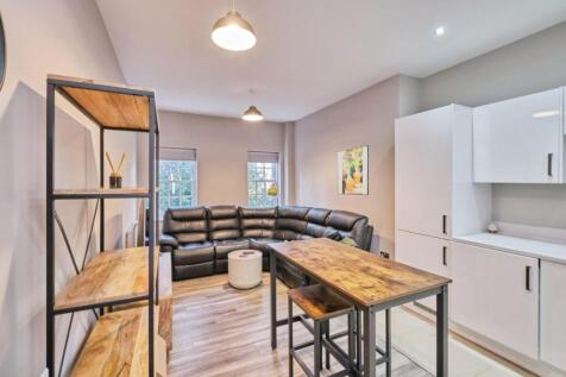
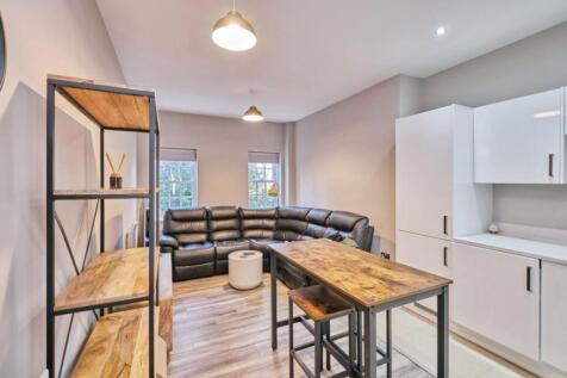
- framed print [337,144,370,196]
